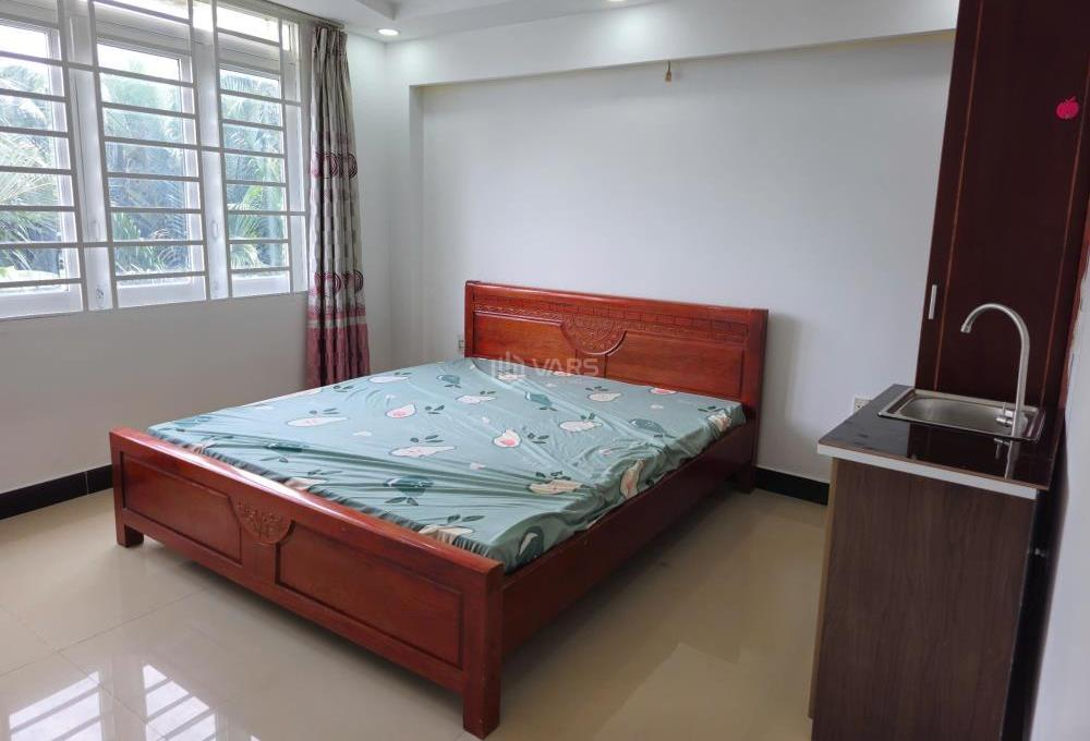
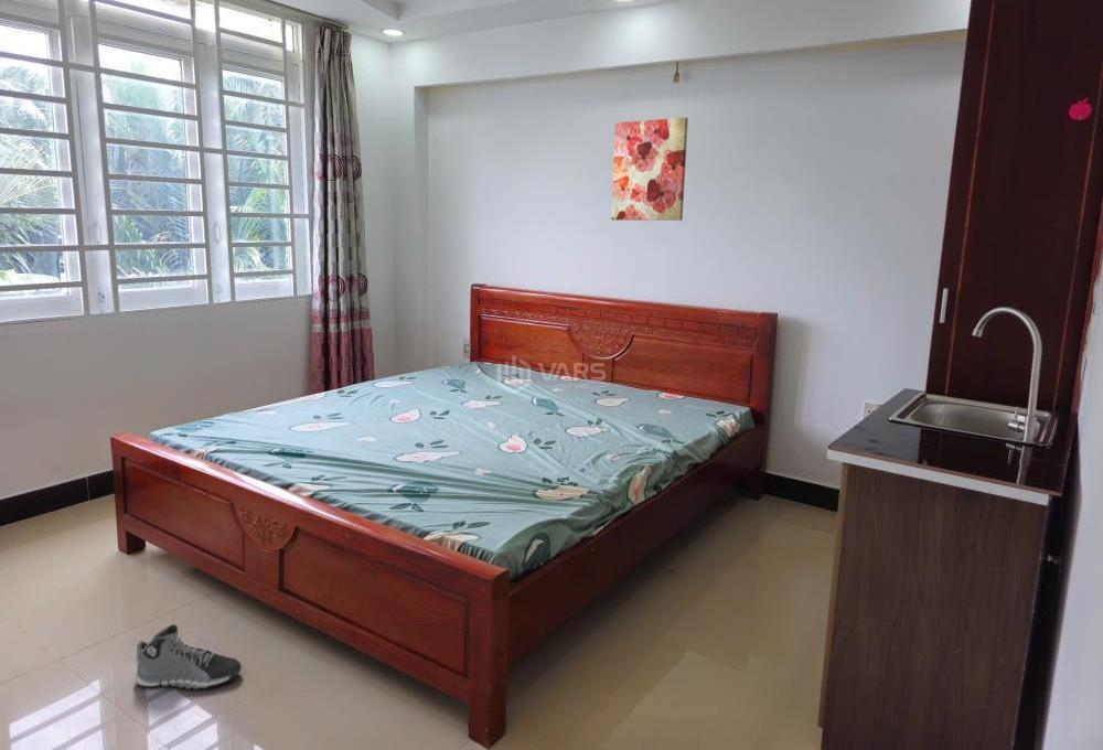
+ sneaker [133,623,243,690]
+ wall art [610,116,689,222]
